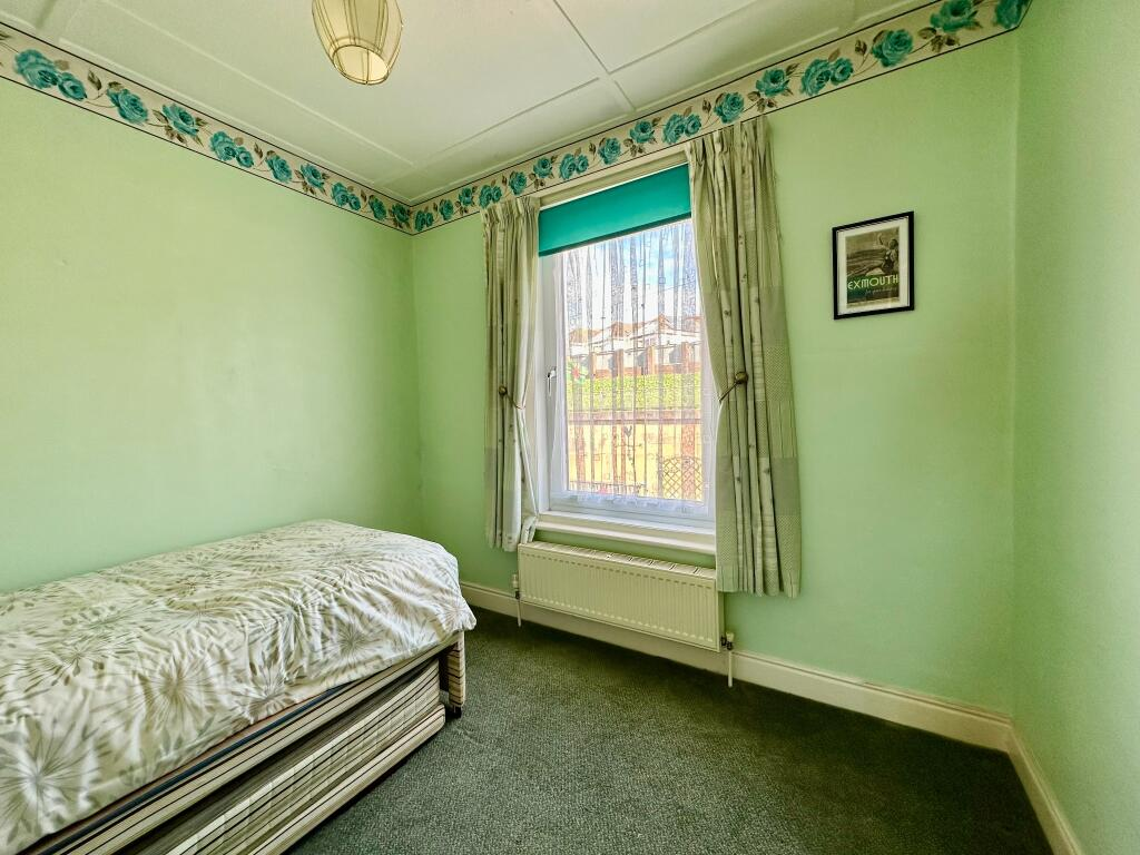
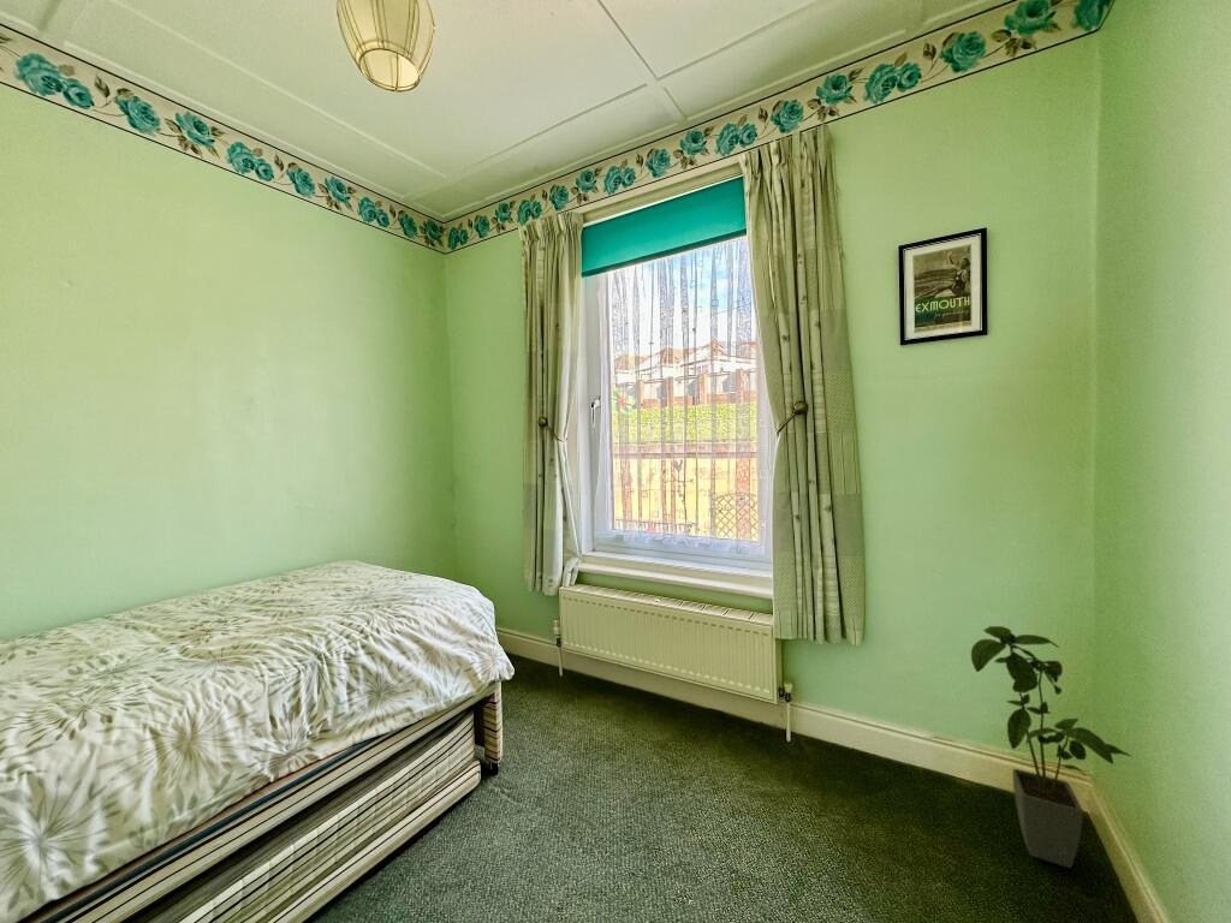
+ house plant [970,625,1134,869]
